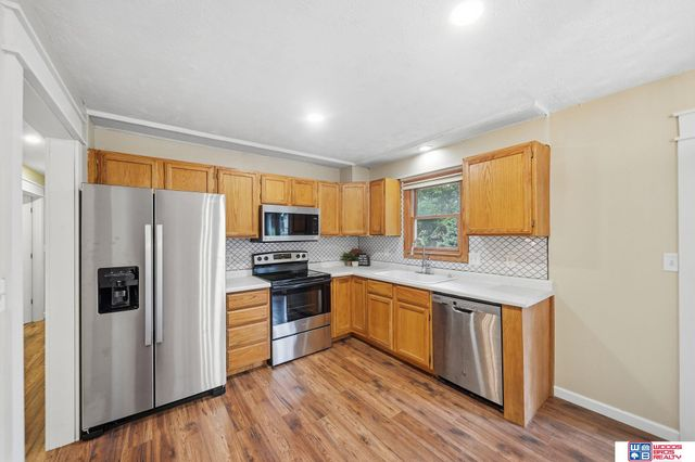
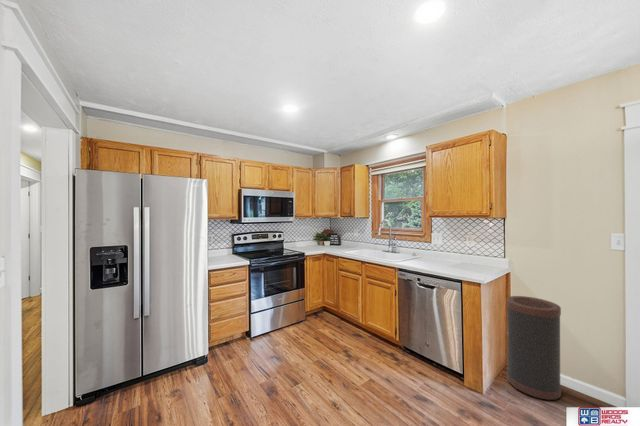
+ trash can [506,295,562,401]
